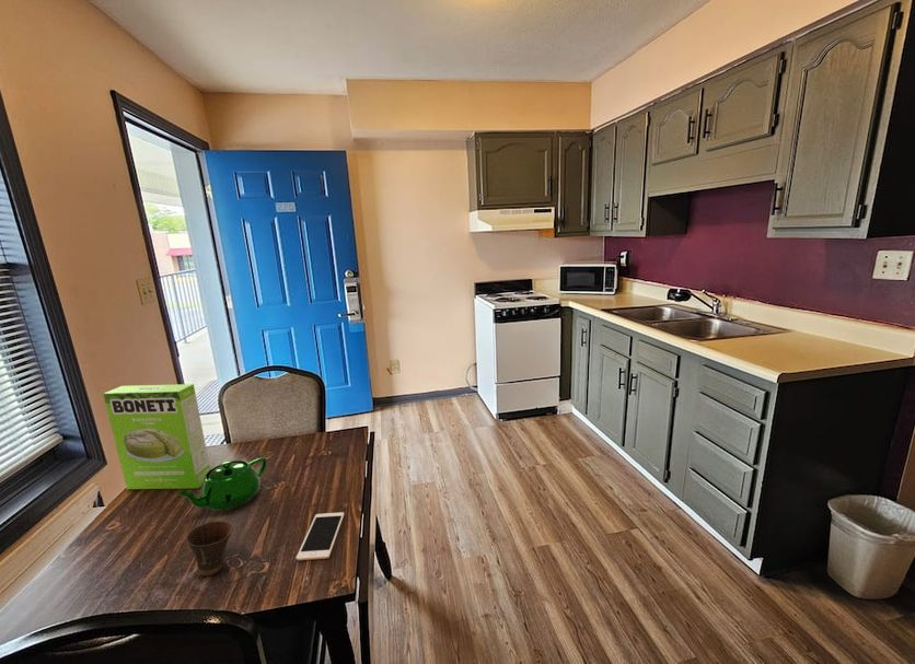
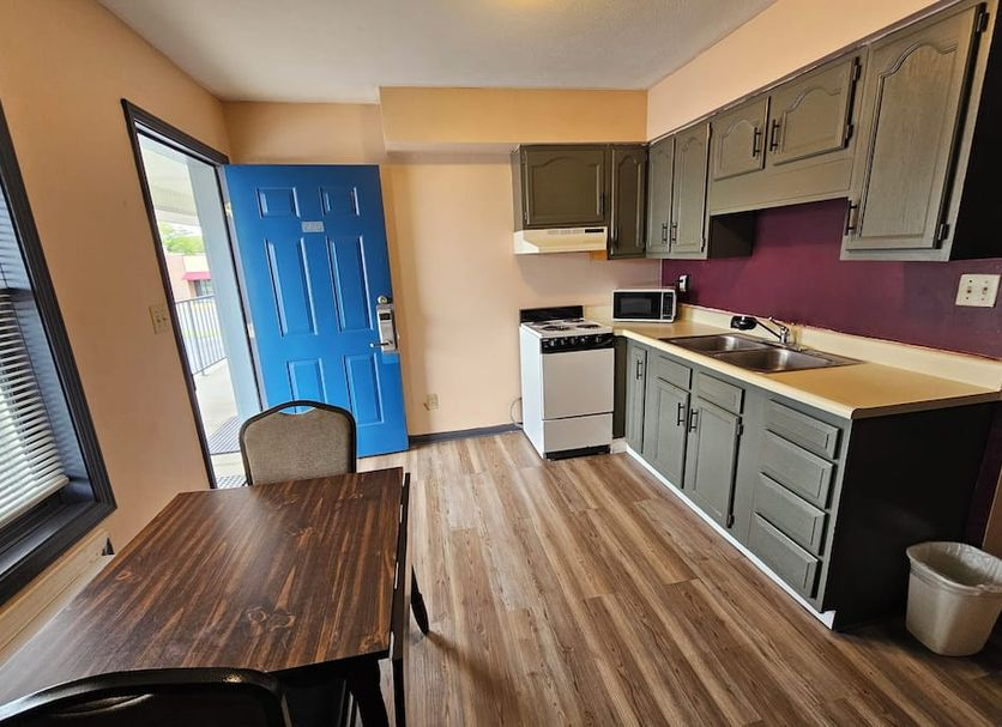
- cell phone [296,511,346,561]
- teapot [176,456,268,513]
- cake mix box [102,383,211,490]
- cup [185,520,234,576]
